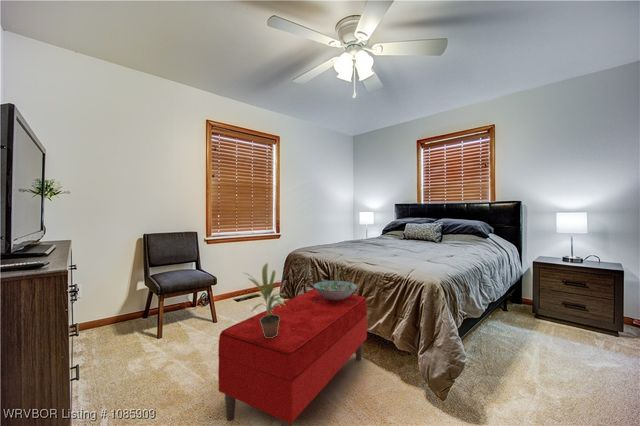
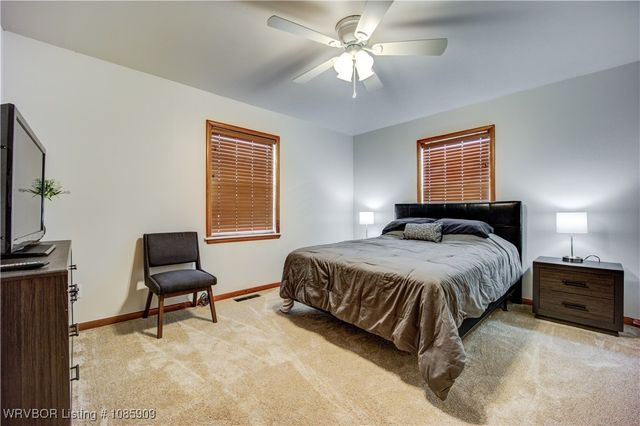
- potted plant [240,262,286,338]
- decorative bowl [313,279,358,301]
- bench [217,288,368,426]
